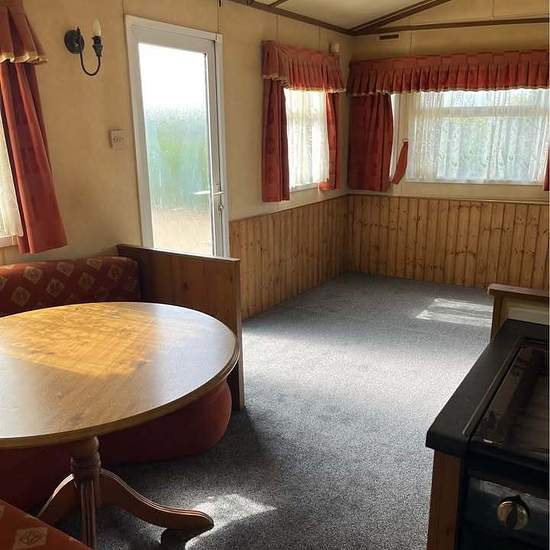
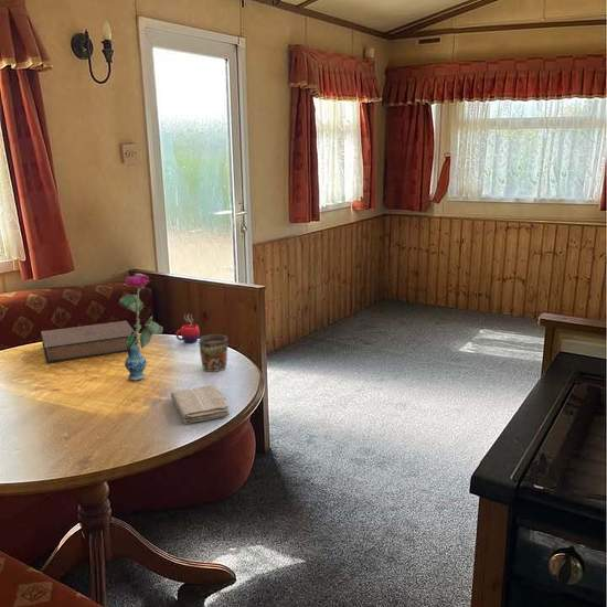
+ vase [118,273,163,382]
+ washcloth [170,384,231,425]
+ mug [175,312,201,344]
+ book [40,320,136,364]
+ mug [198,333,228,373]
